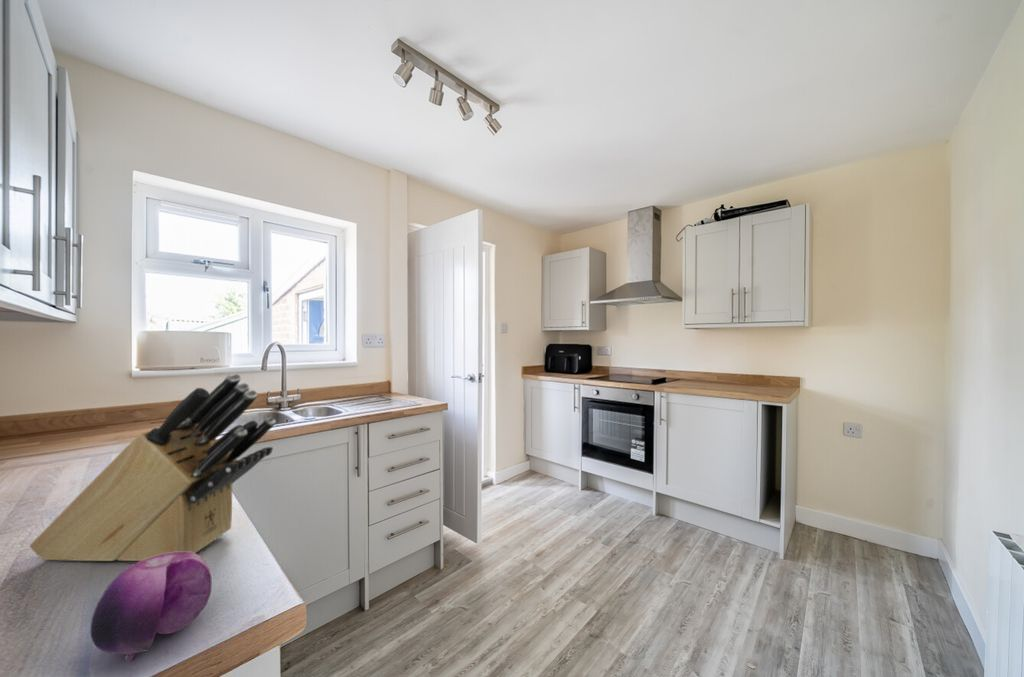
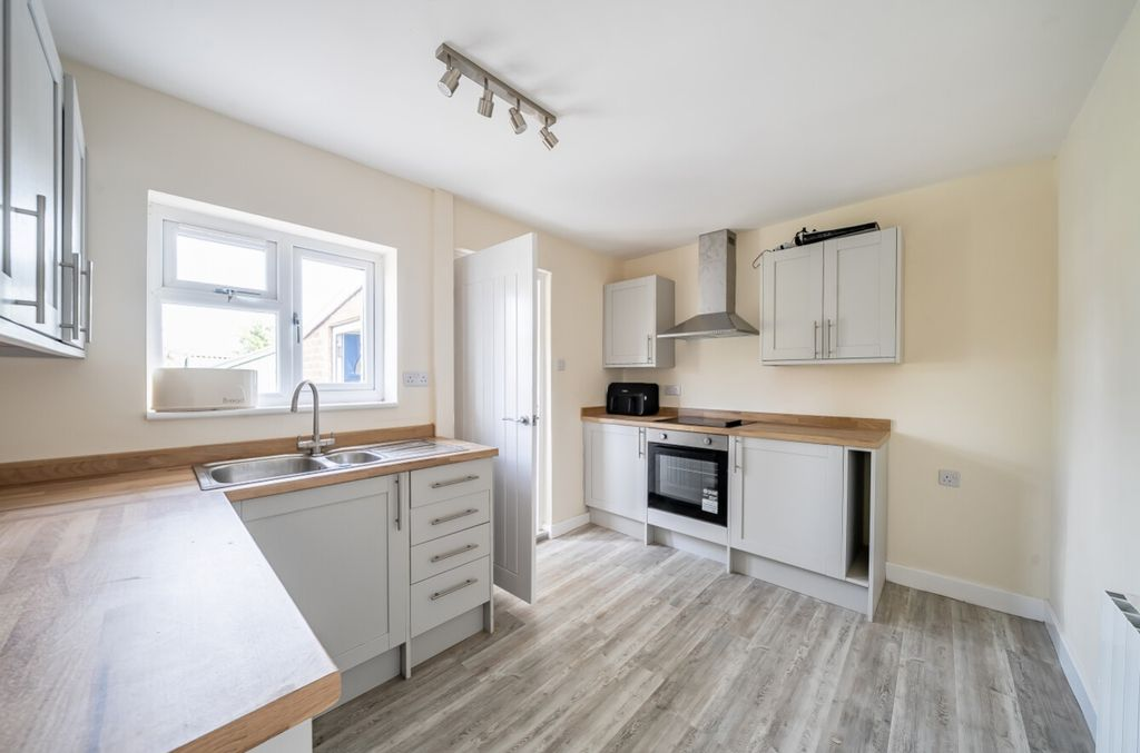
- fruit [89,552,213,662]
- knife block [29,372,277,562]
